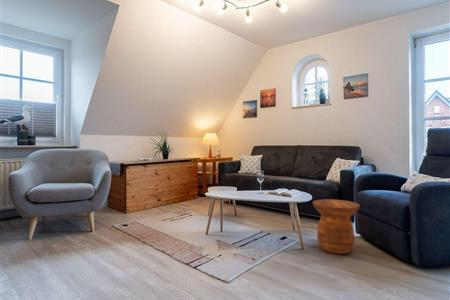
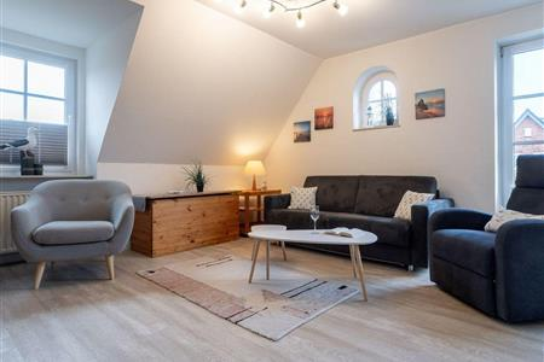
- side table [311,198,361,255]
